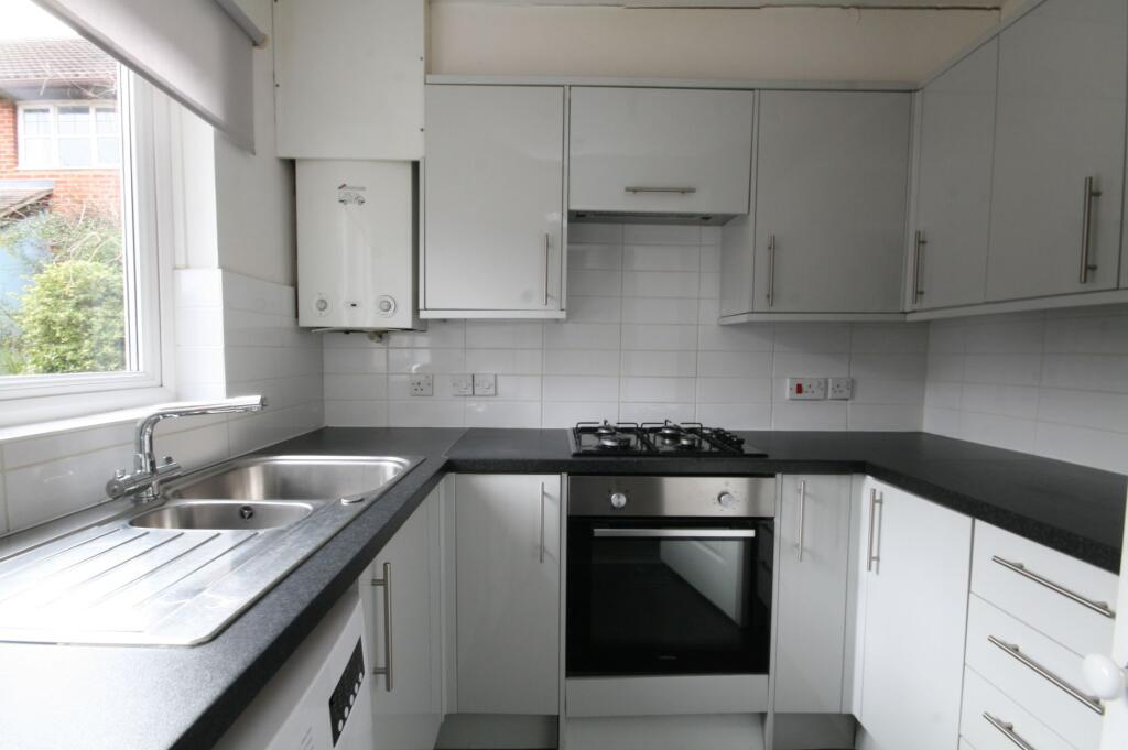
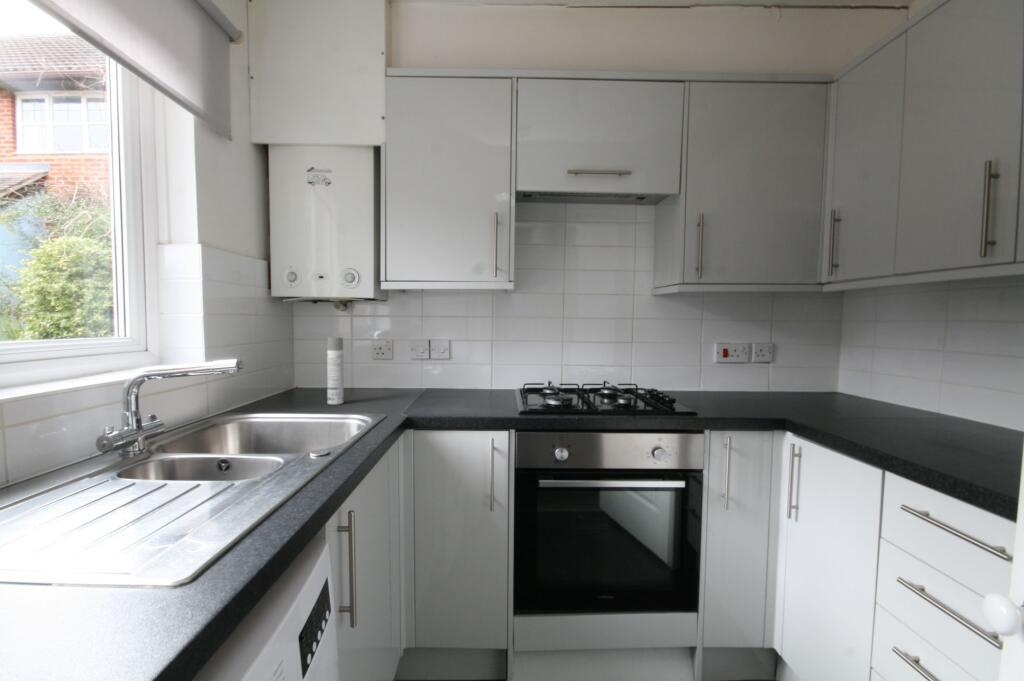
+ spray bottle [326,336,344,406]
